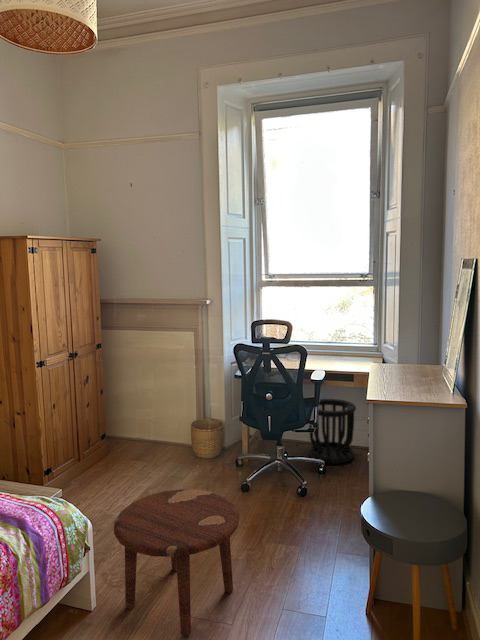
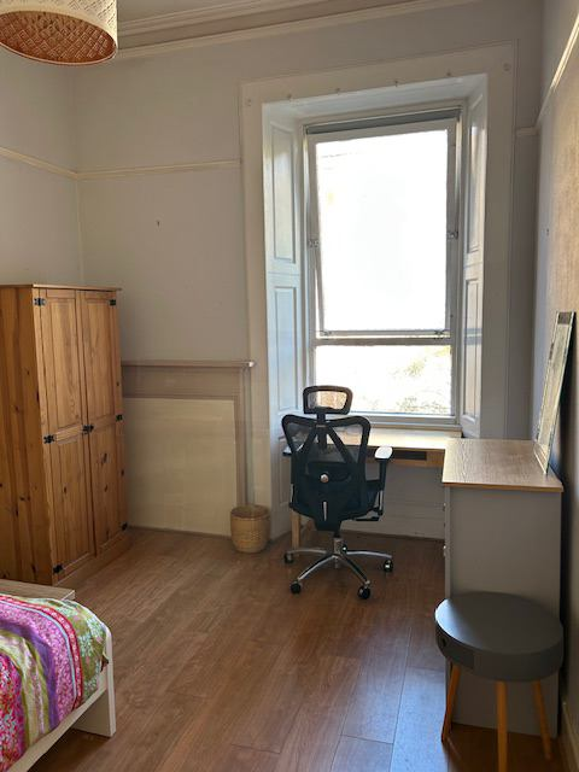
- wastebasket [308,398,357,465]
- side table [113,488,241,638]
